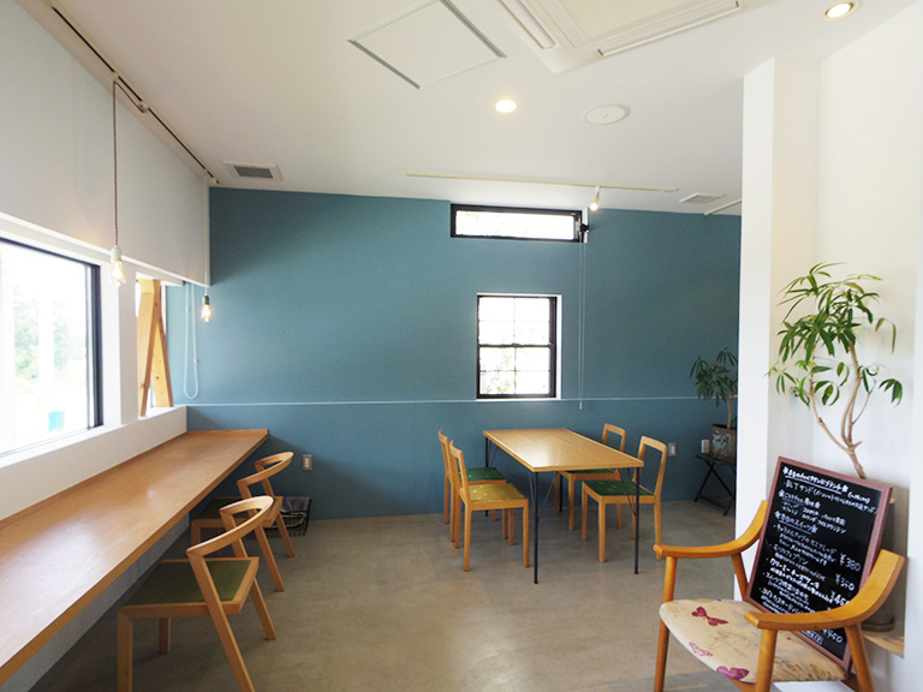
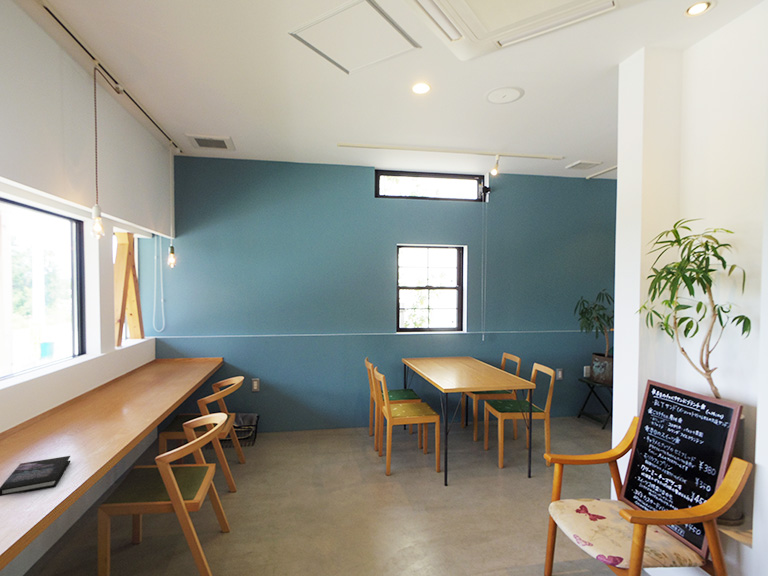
+ book [0,455,71,497]
